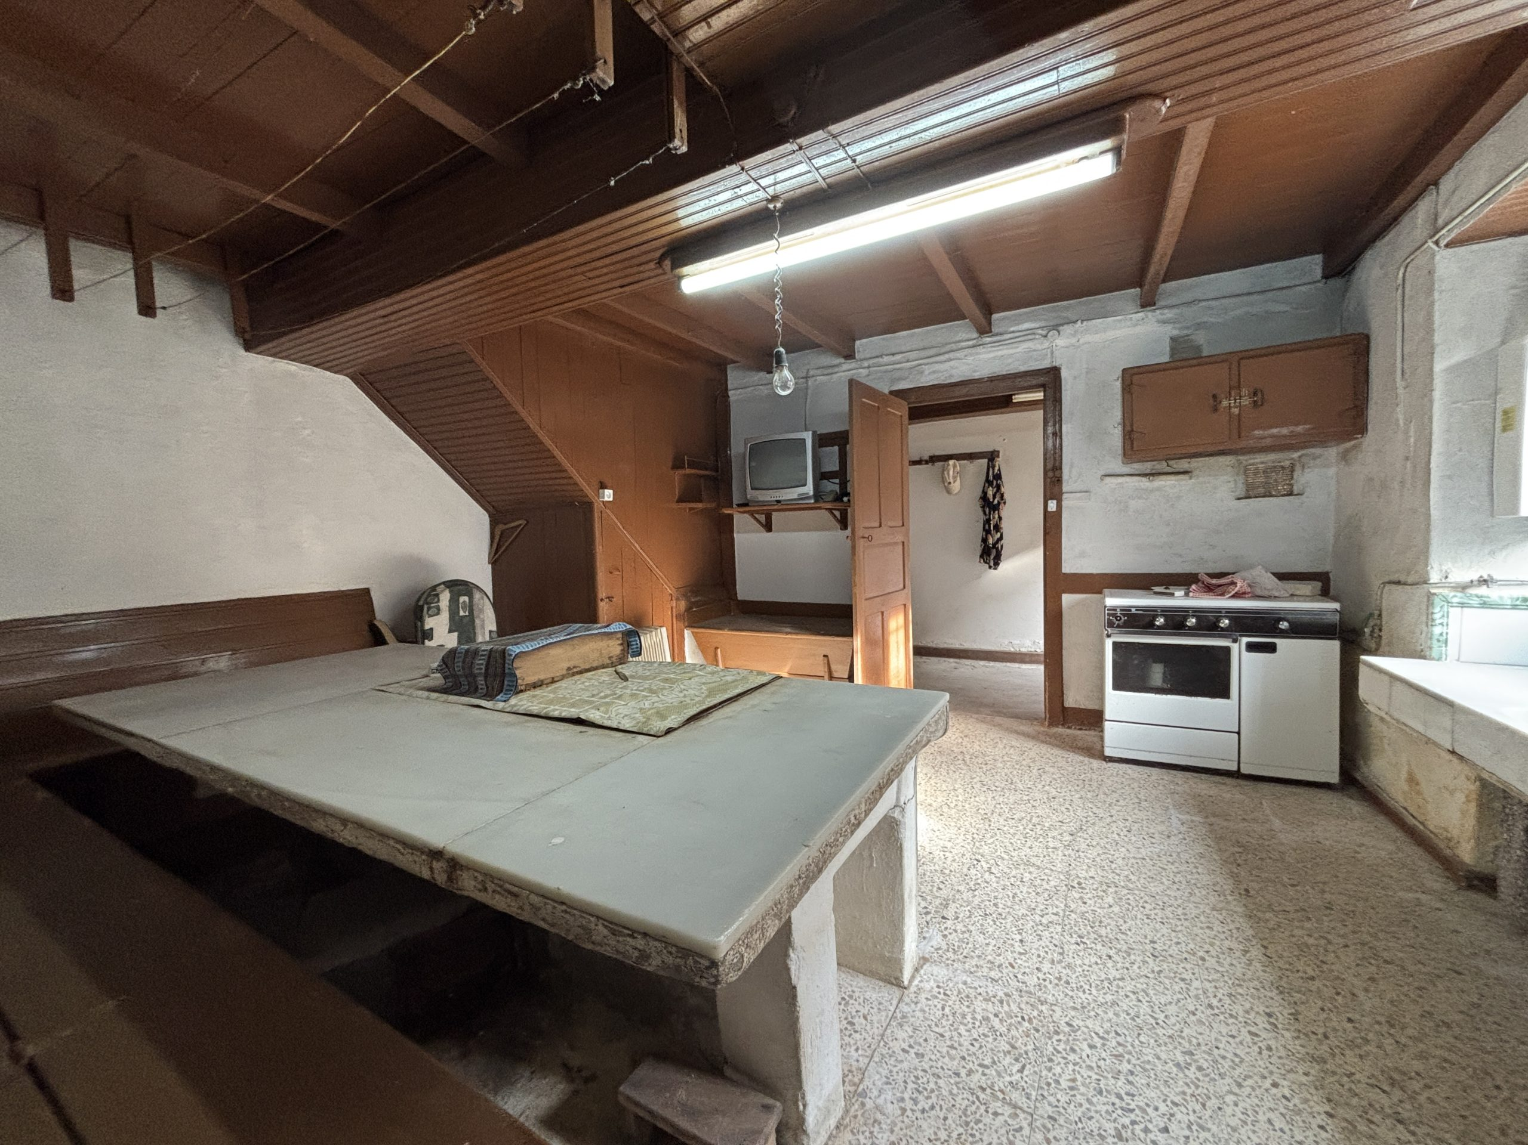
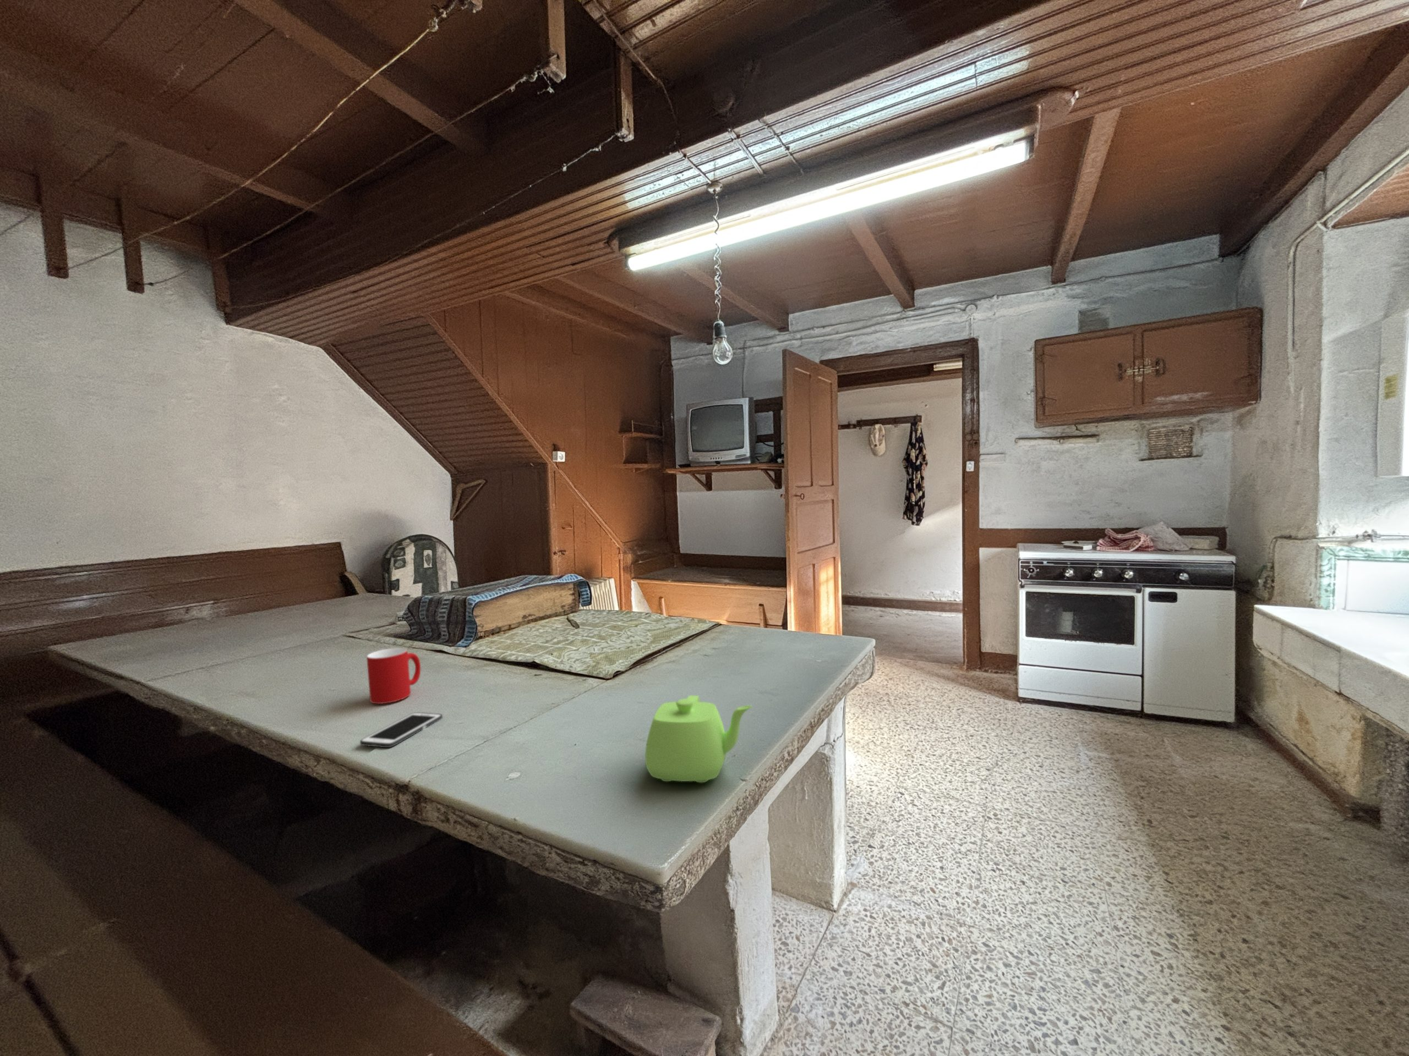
+ cell phone [359,712,443,748]
+ teapot [645,694,752,783]
+ cup [366,648,422,704]
